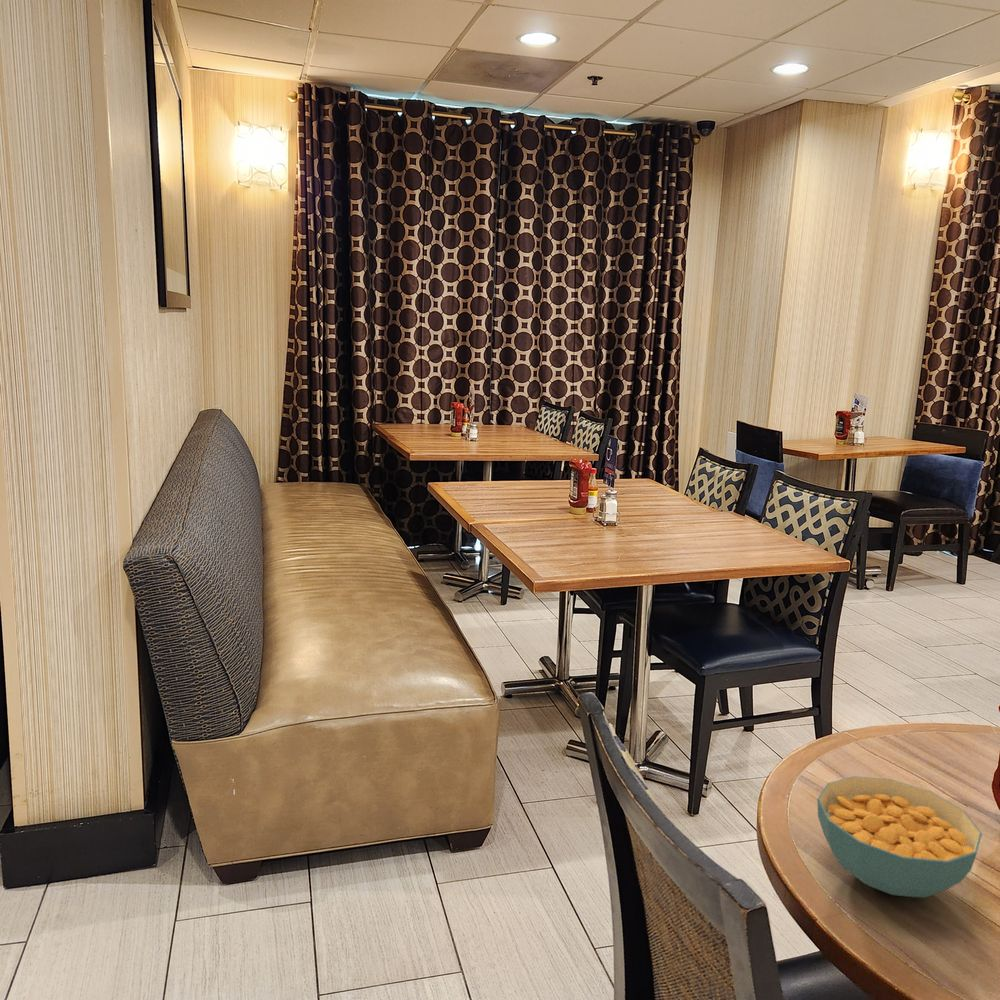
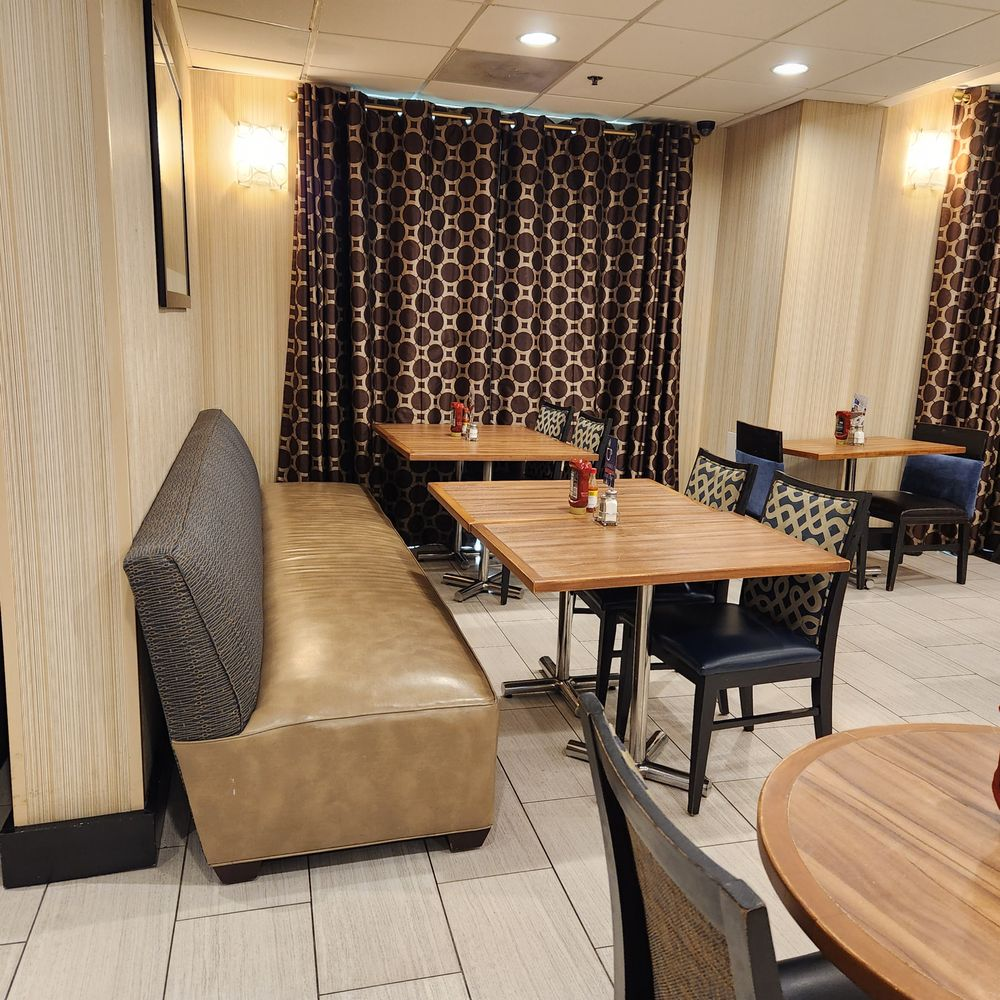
- cereal bowl [816,775,983,899]
